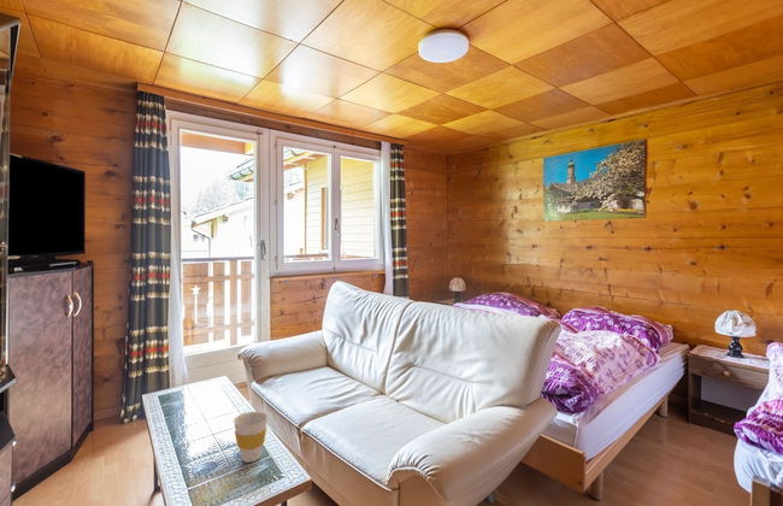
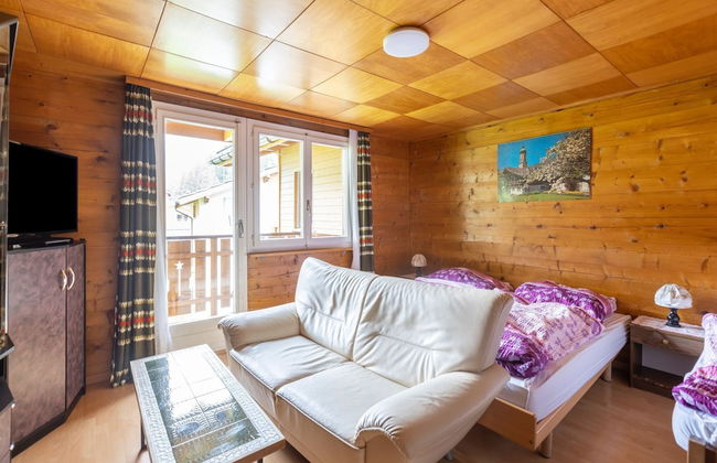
- cup [232,411,269,464]
